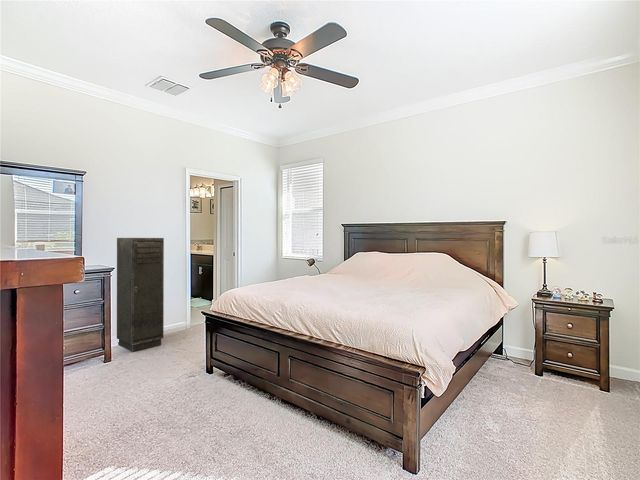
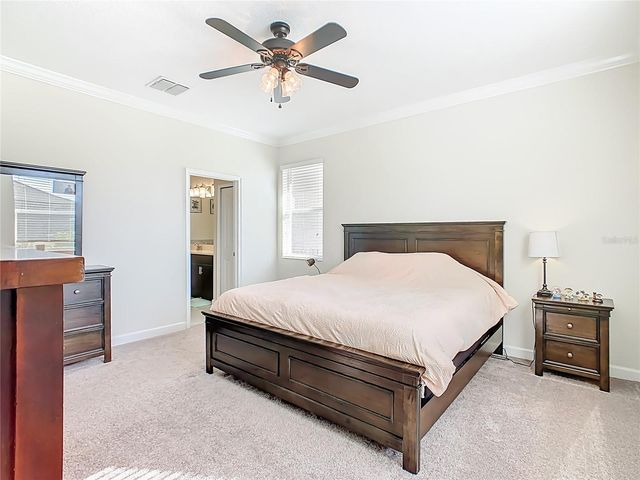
- storage cabinet [116,237,165,353]
